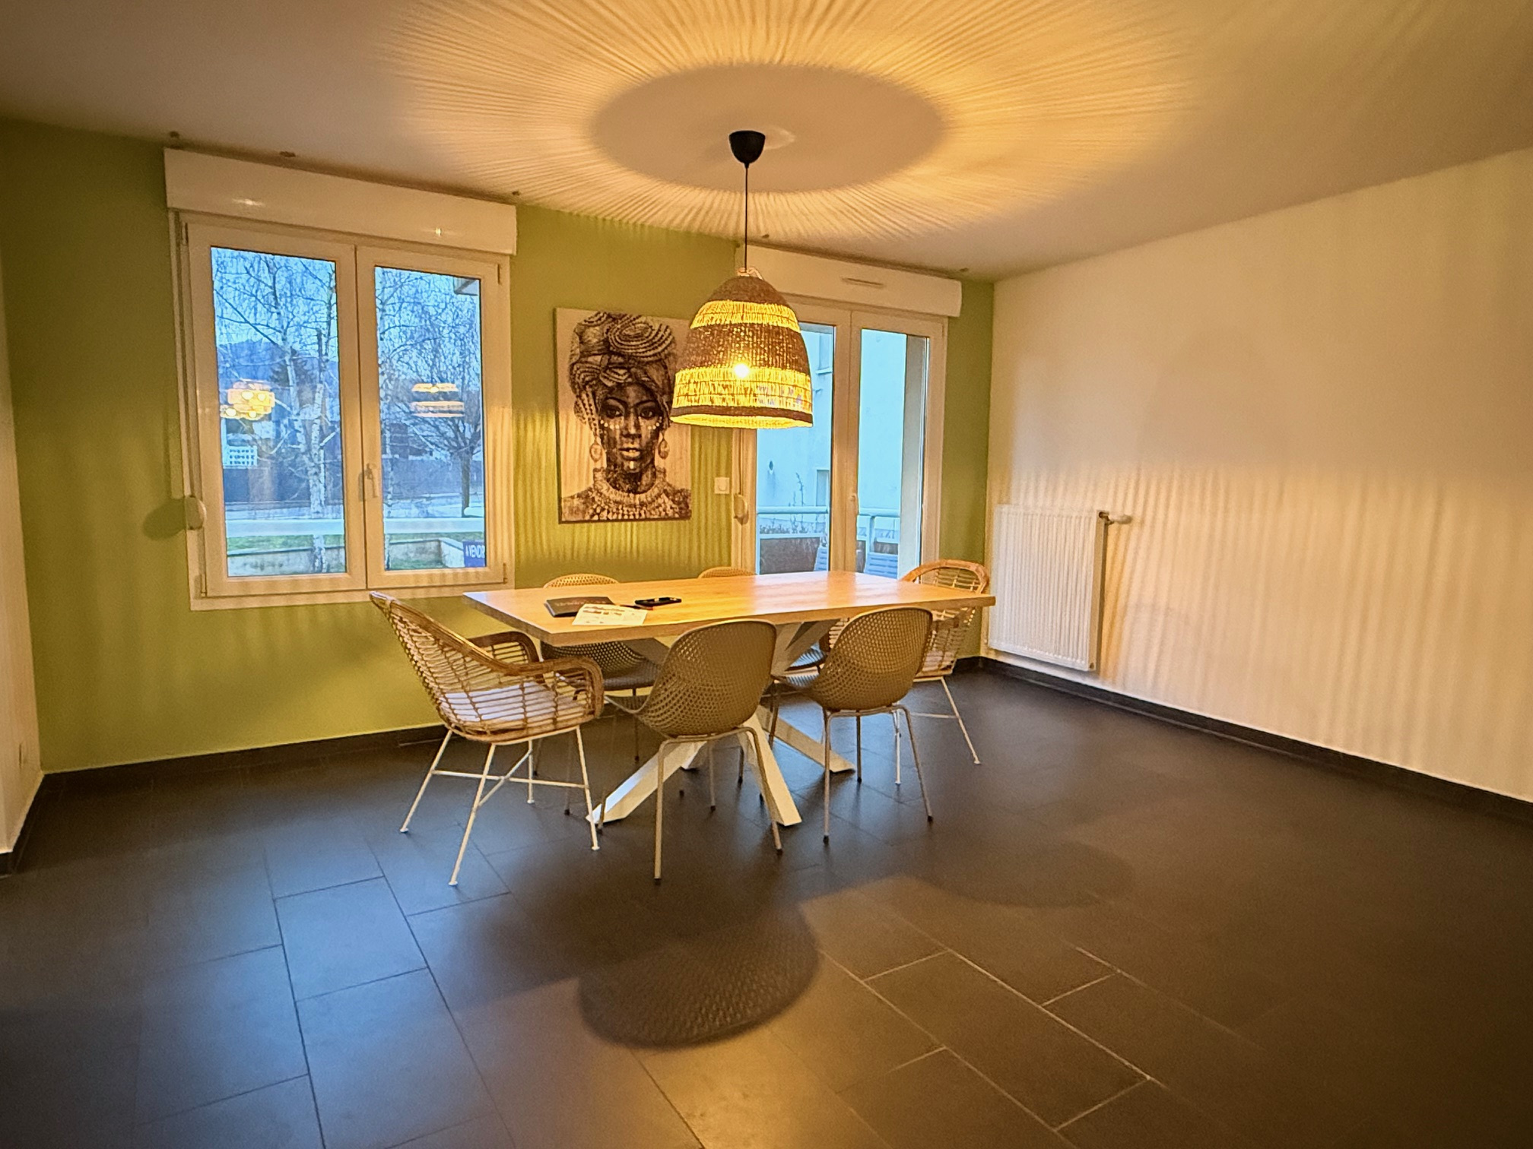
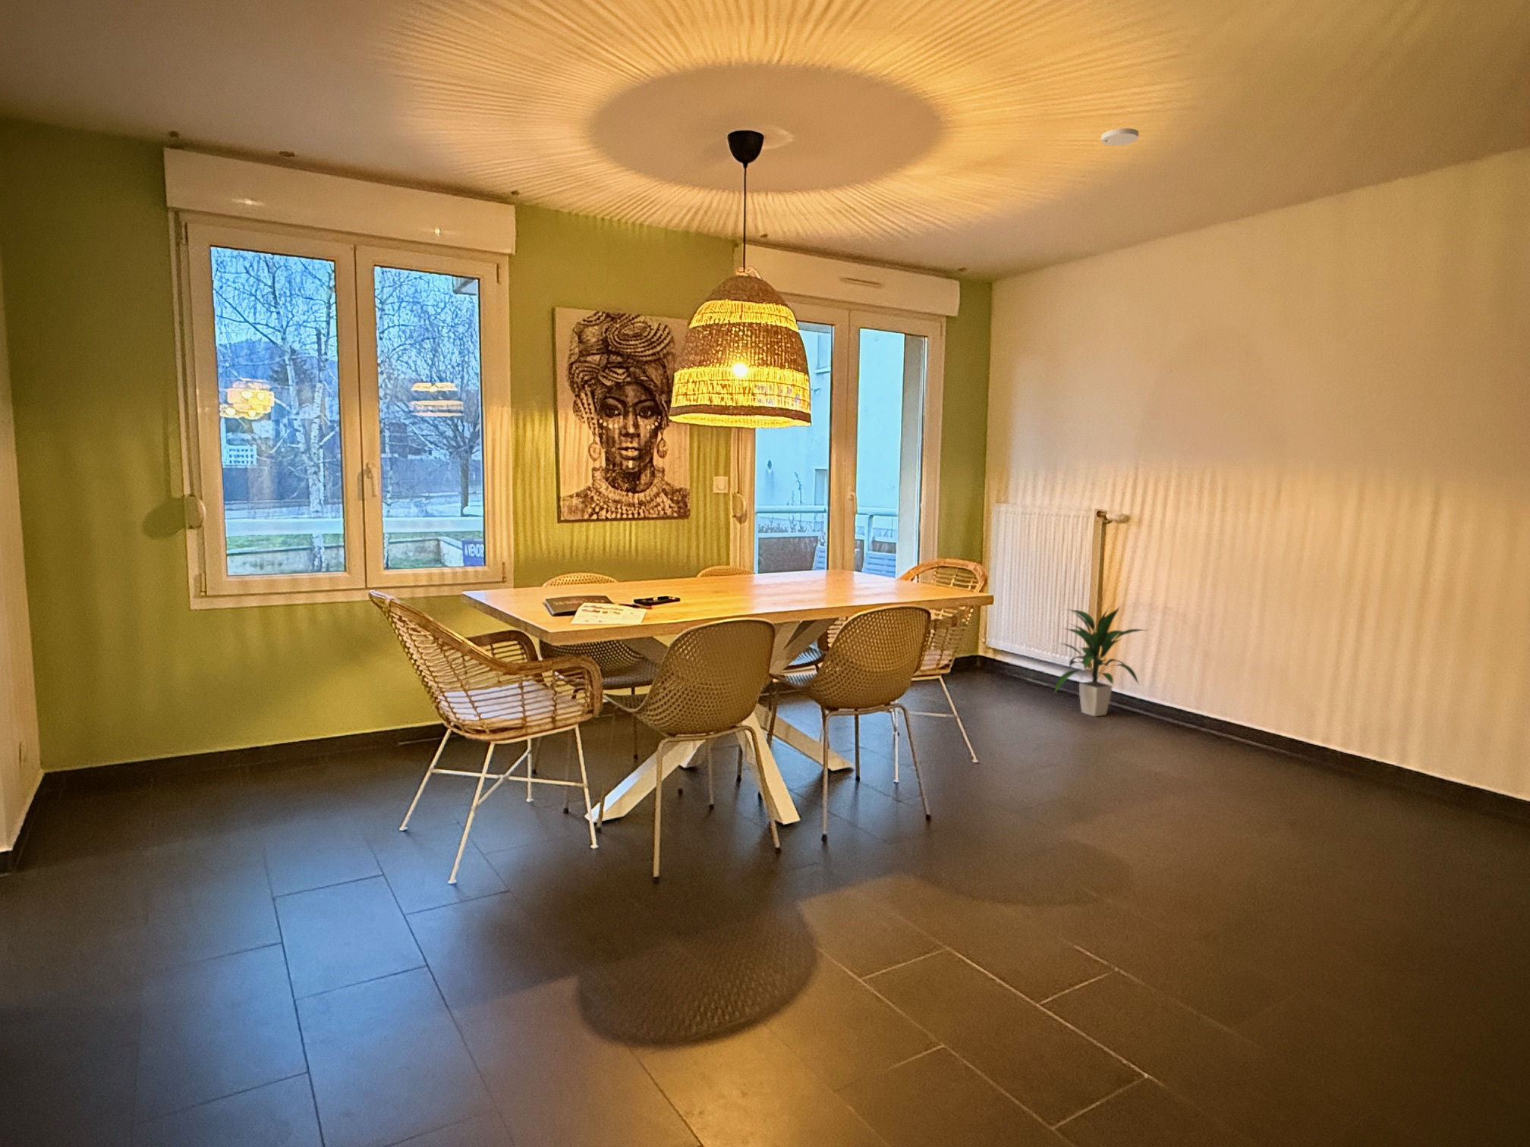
+ indoor plant [1053,604,1147,718]
+ smoke detector [1100,128,1140,147]
